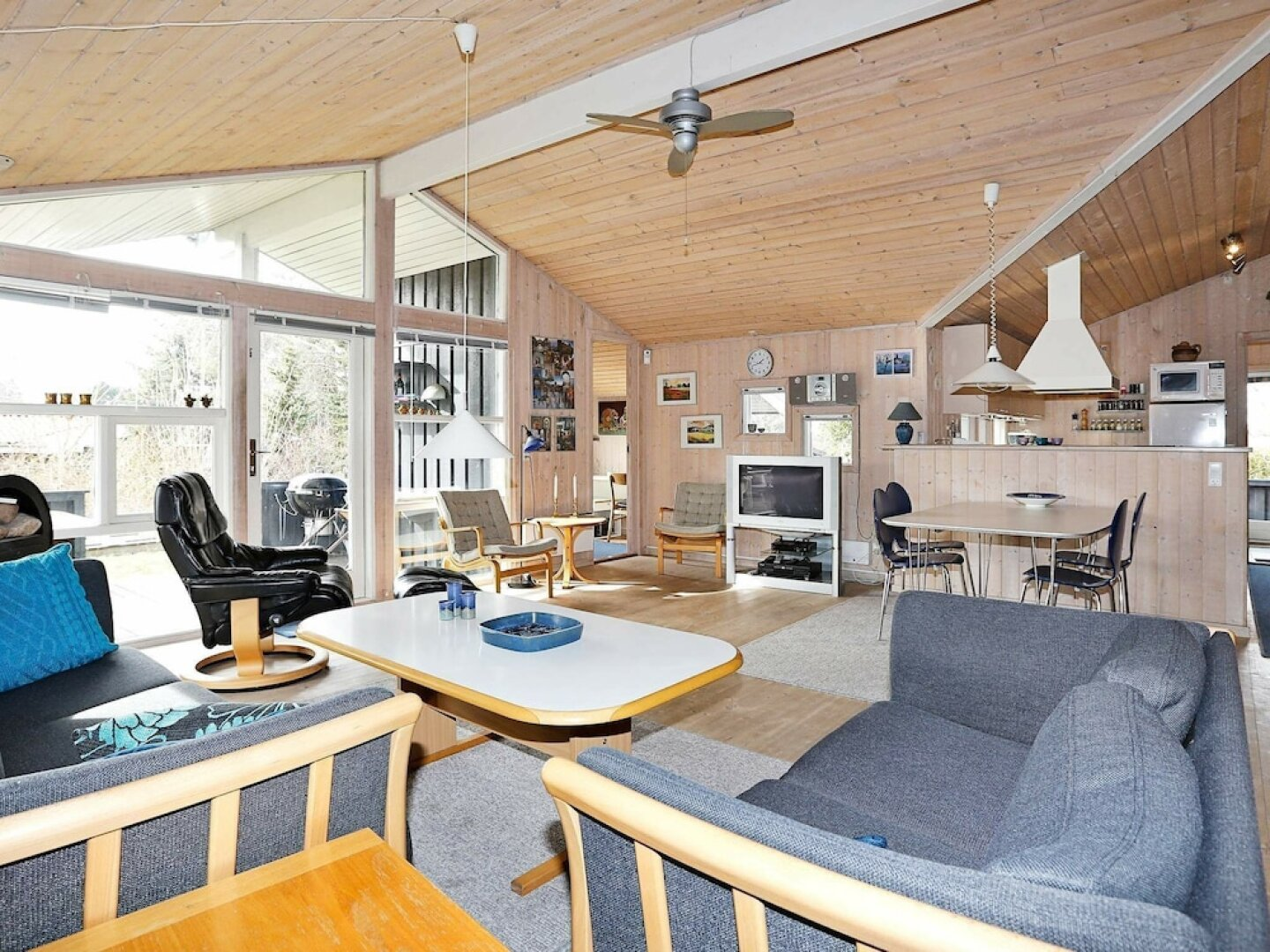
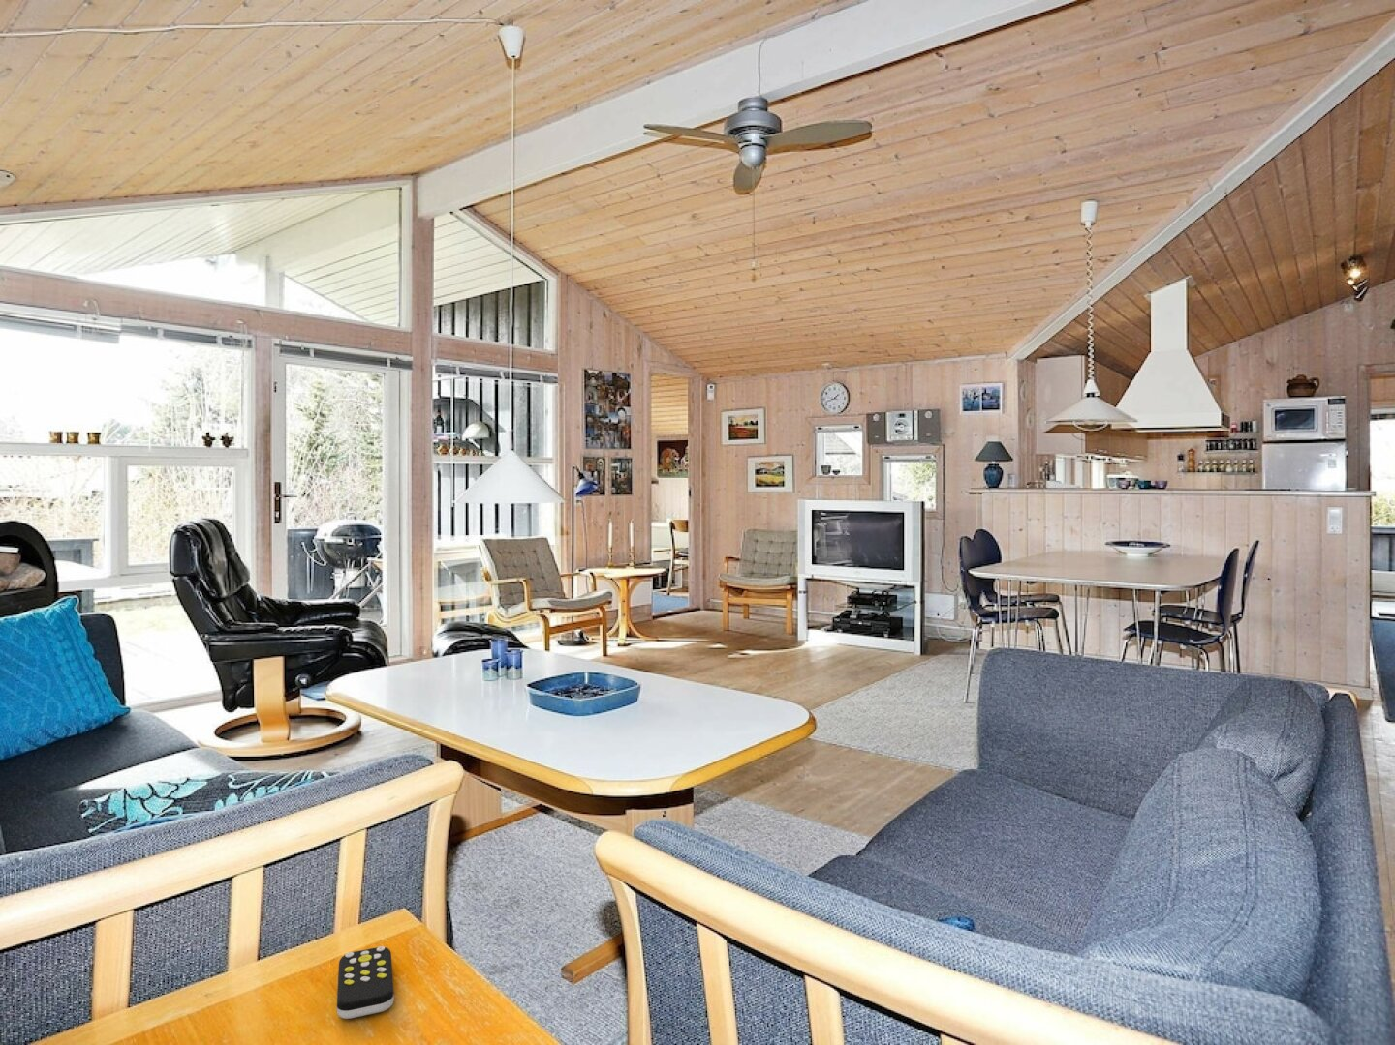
+ remote control [336,945,395,1020]
